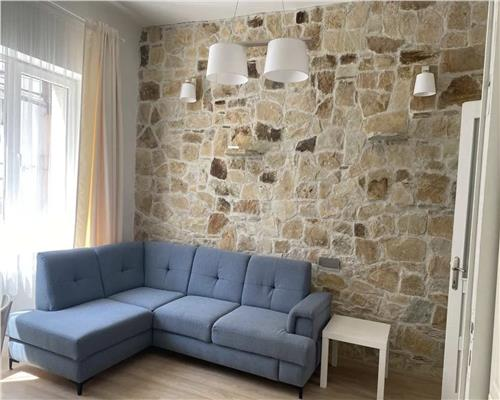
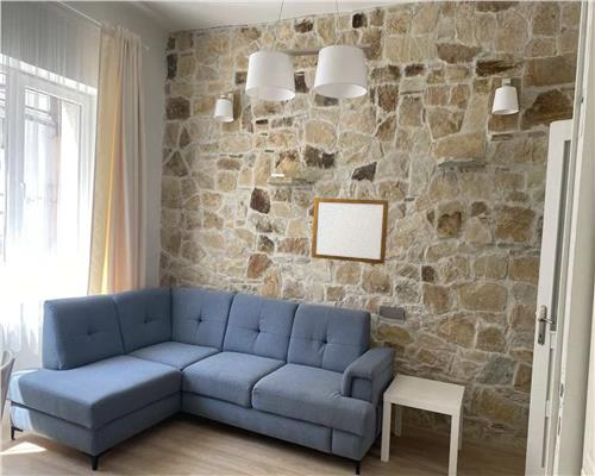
+ writing board [311,196,390,265]
